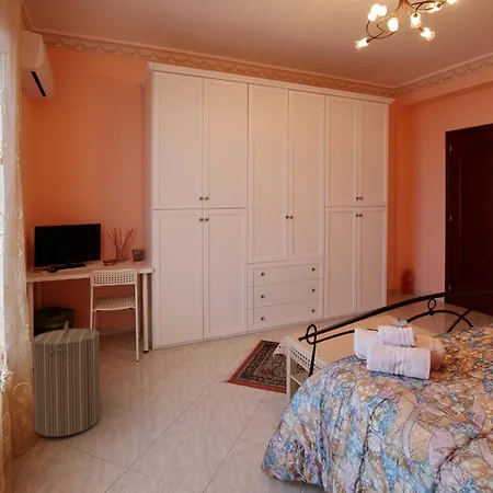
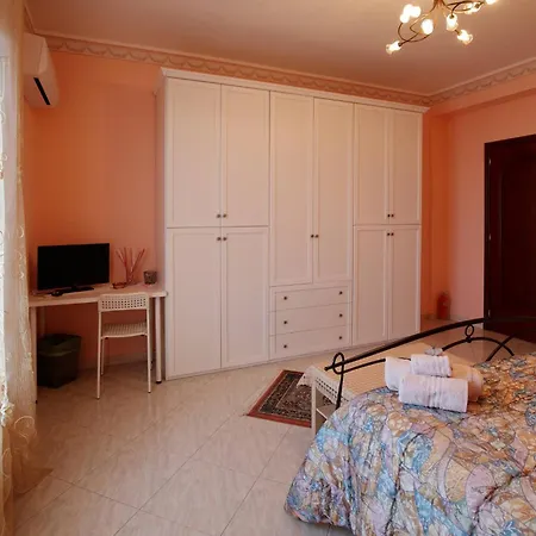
- laundry hamper [32,320,101,438]
